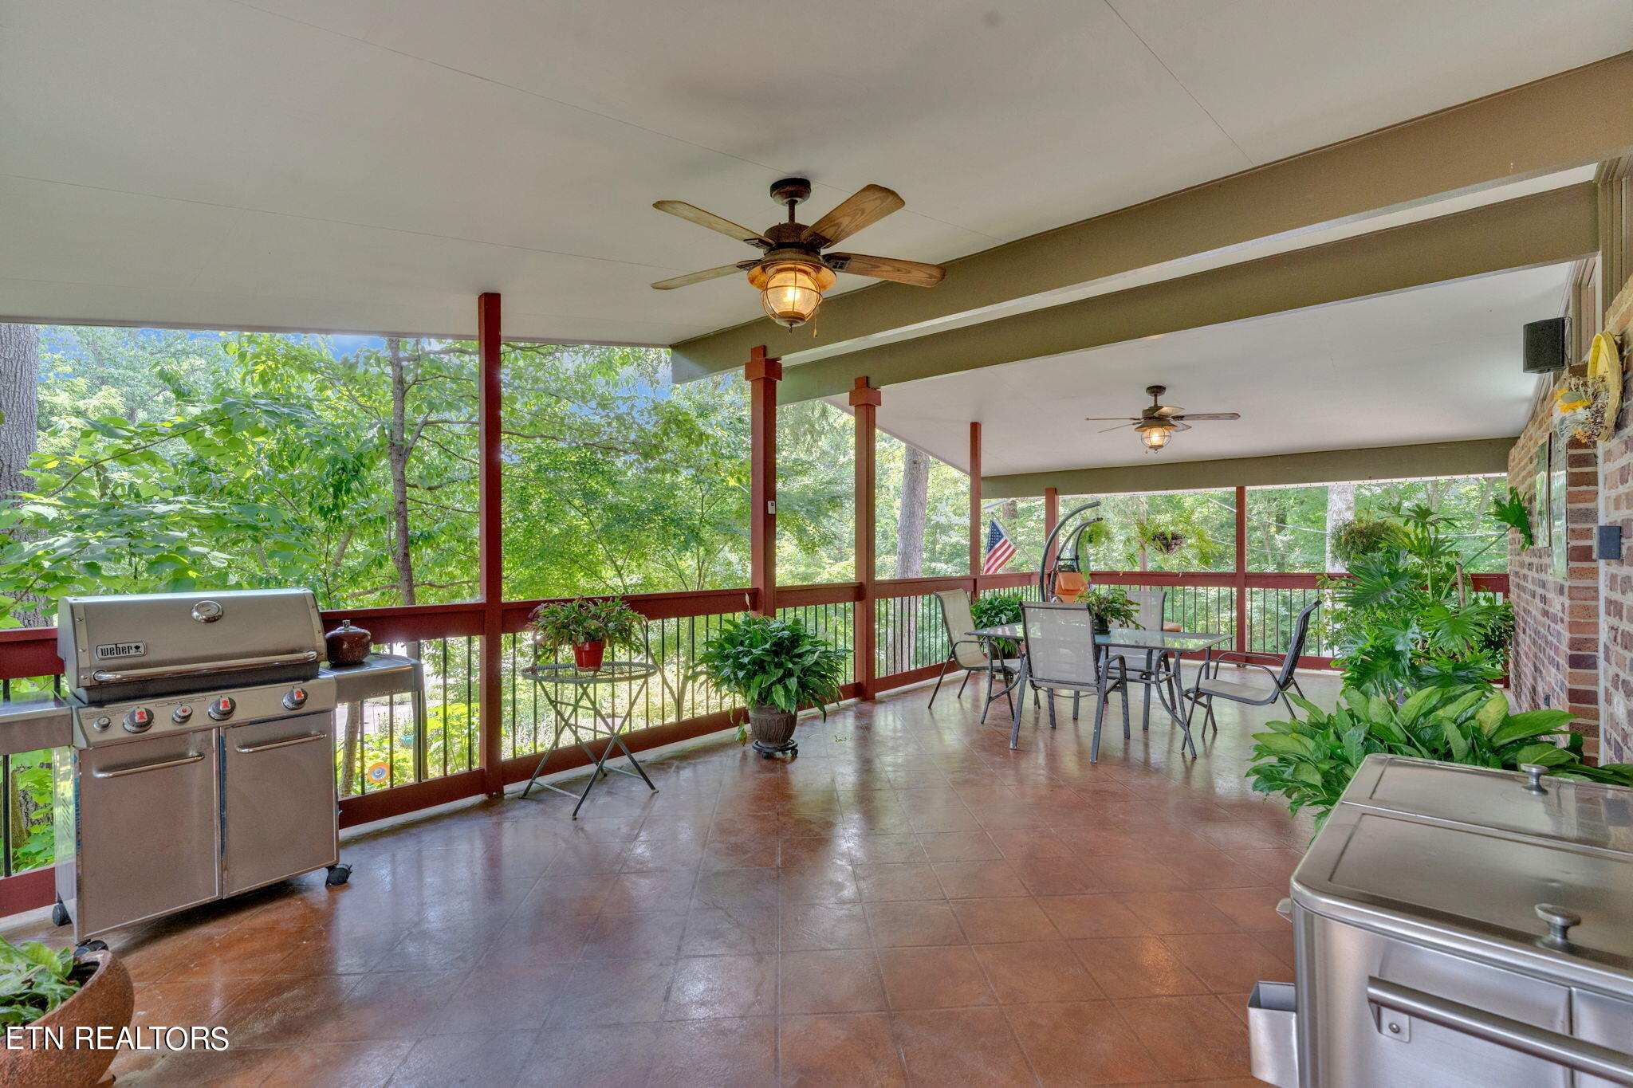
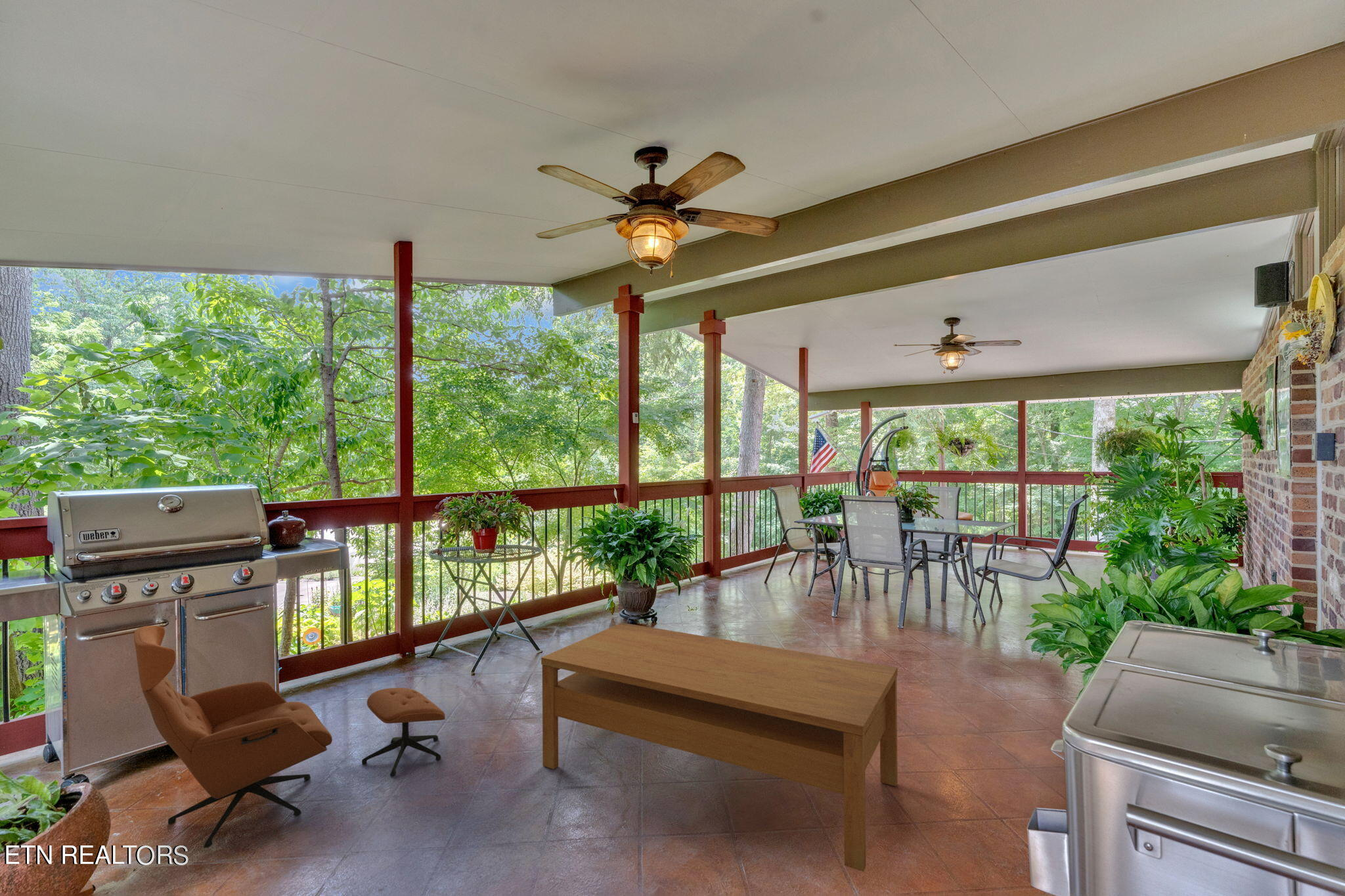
+ coffee table [540,622,898,872]
+ lounge chair [133,625,446,848]
